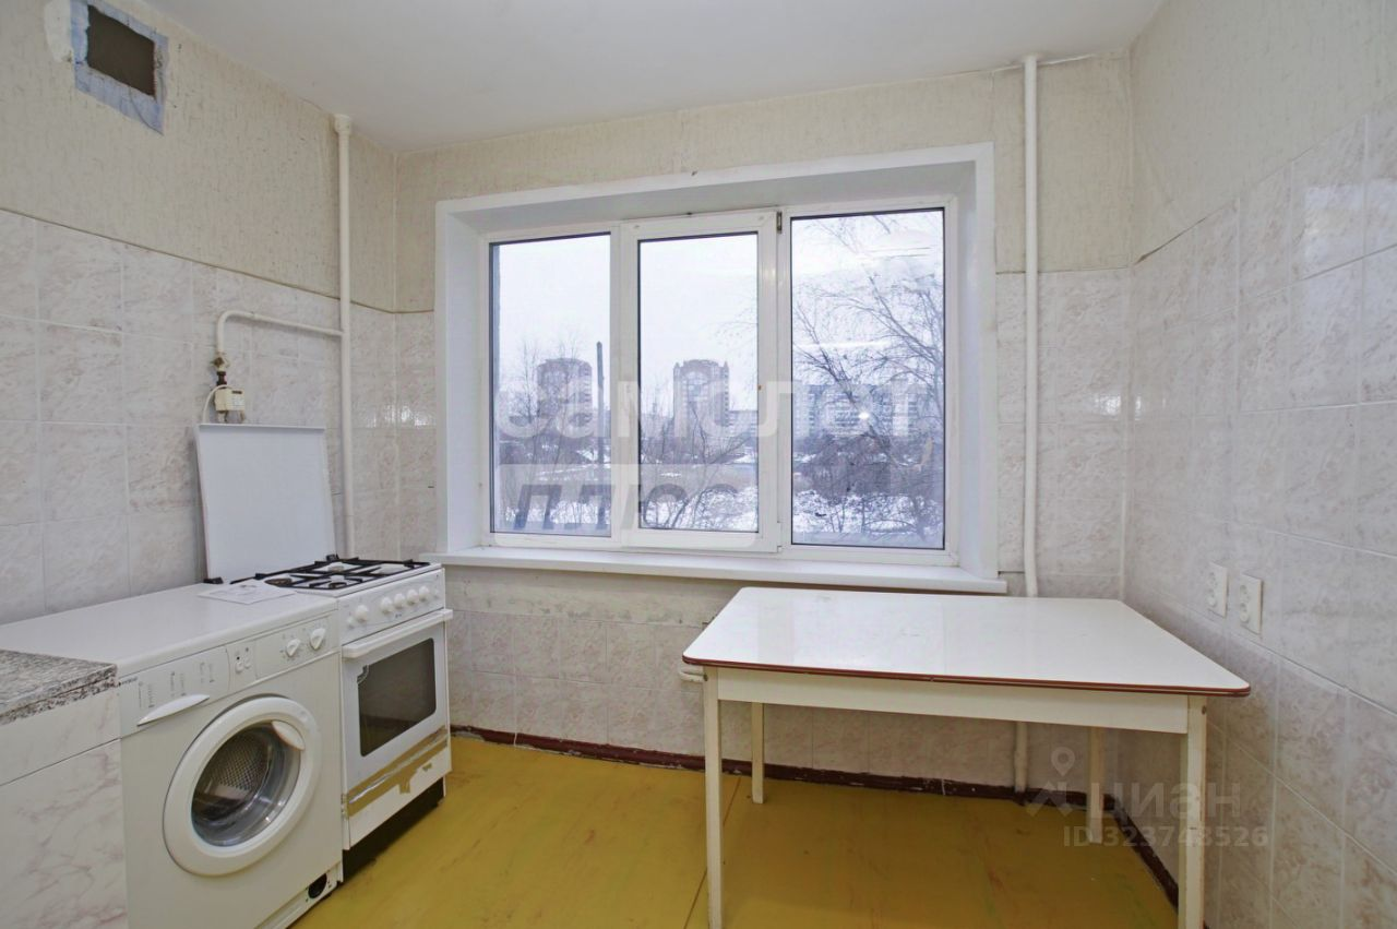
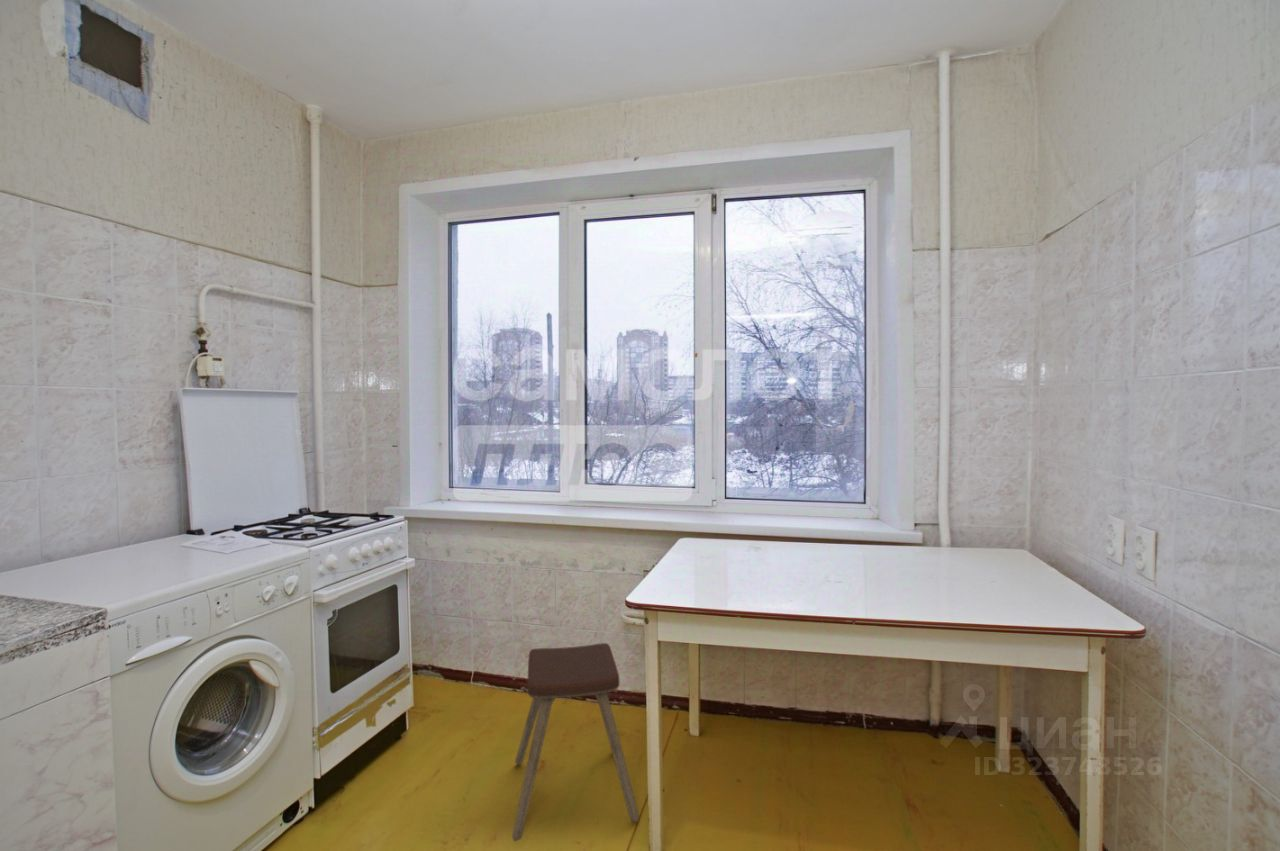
+ music stool [511,642,640,842]
